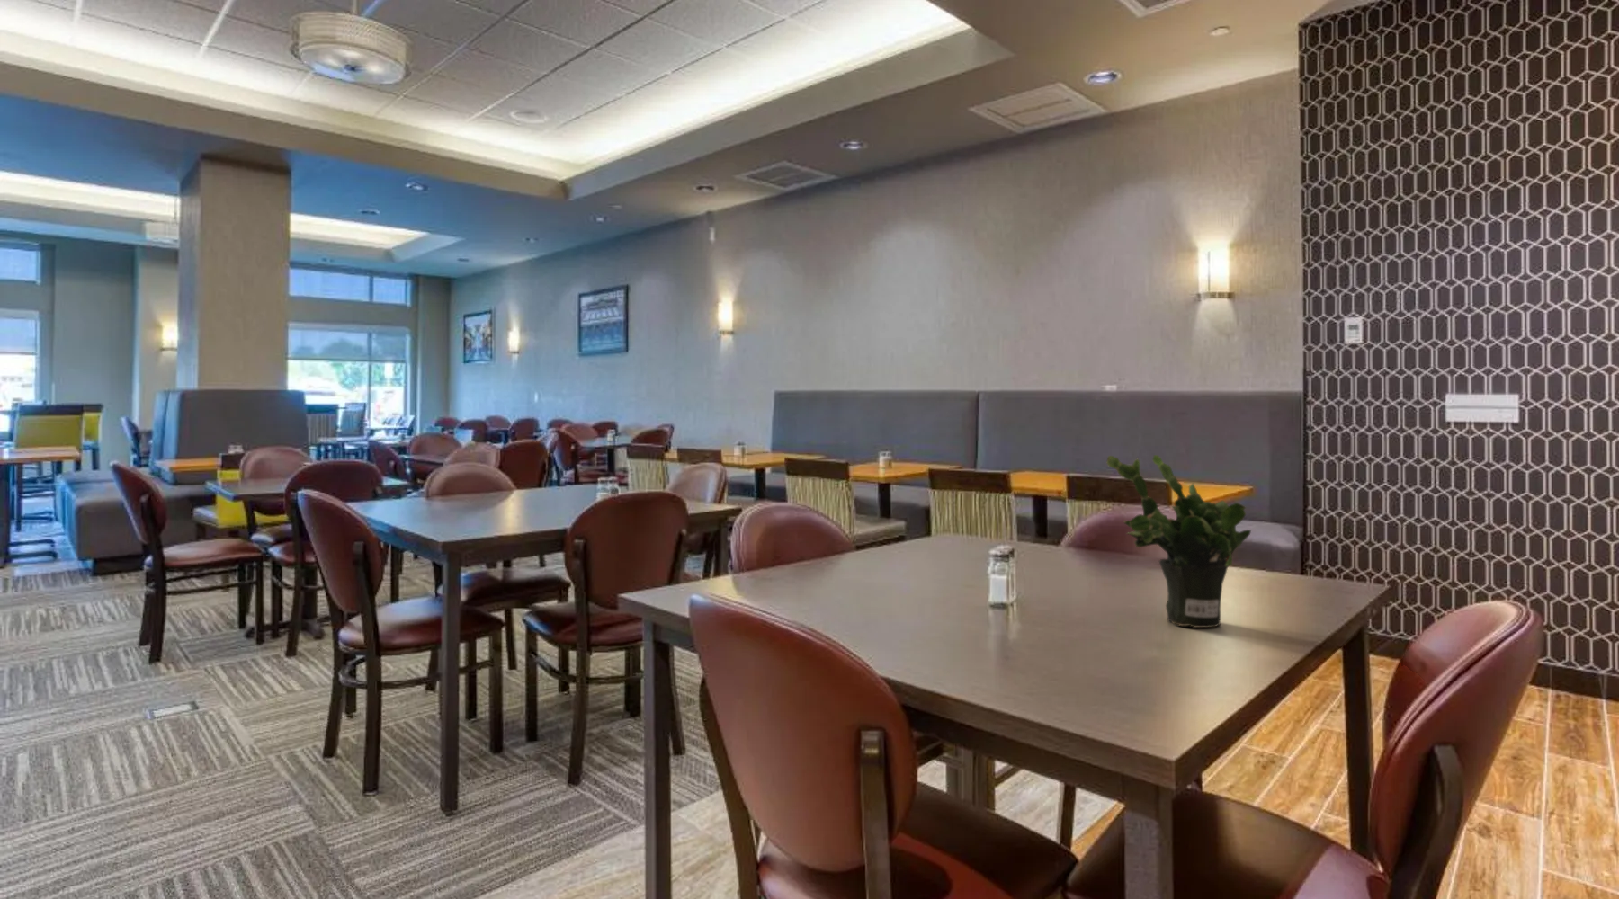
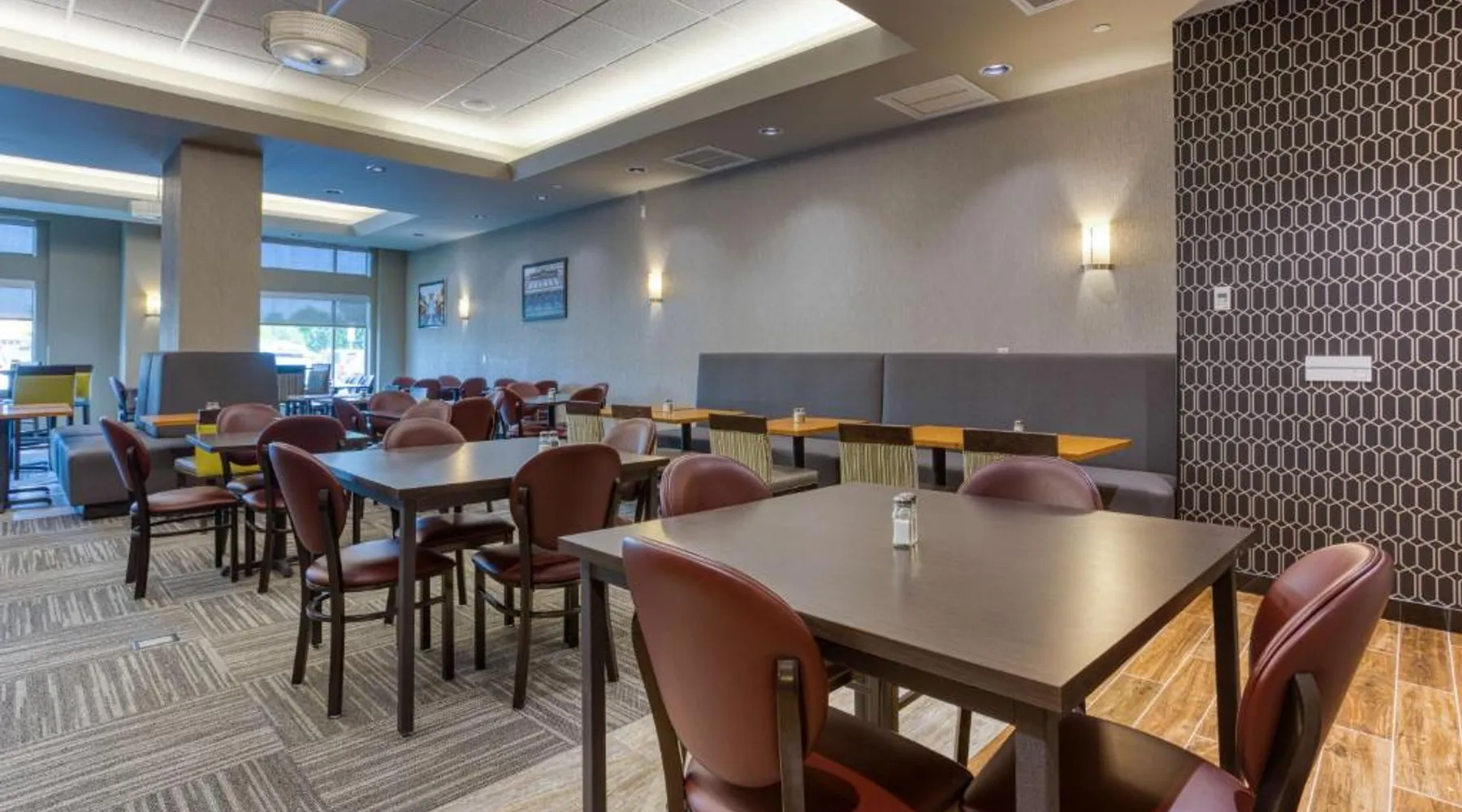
- potted plant [1105,454,1252,629]
